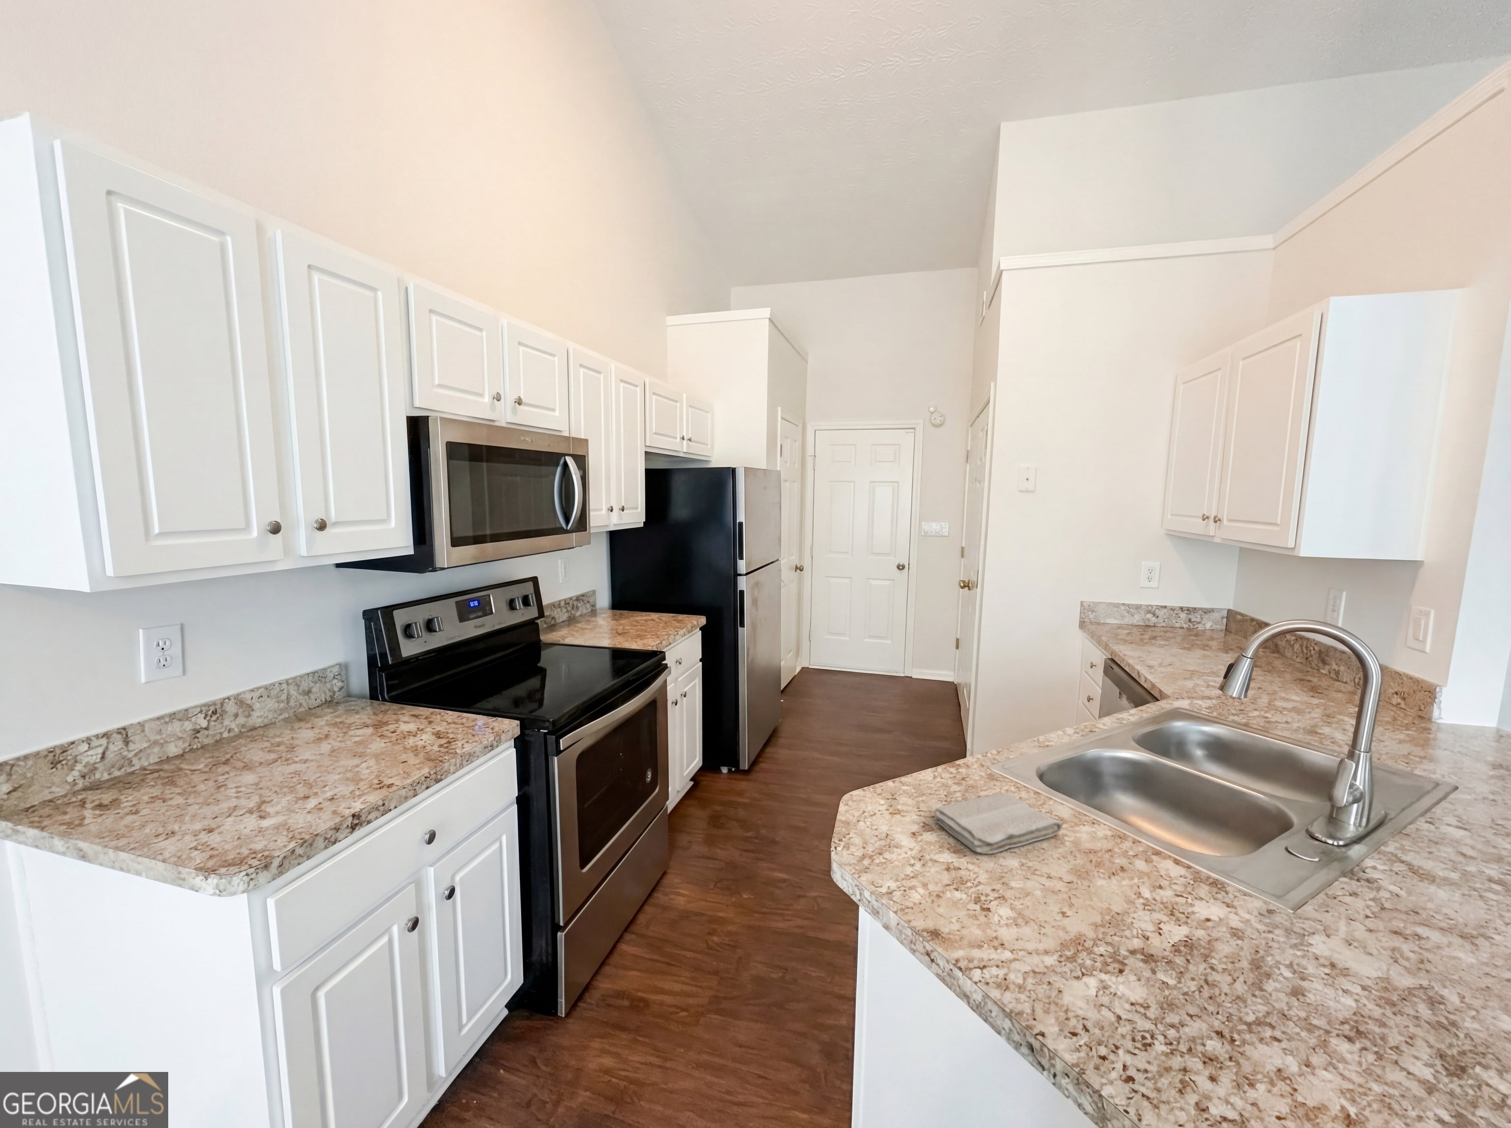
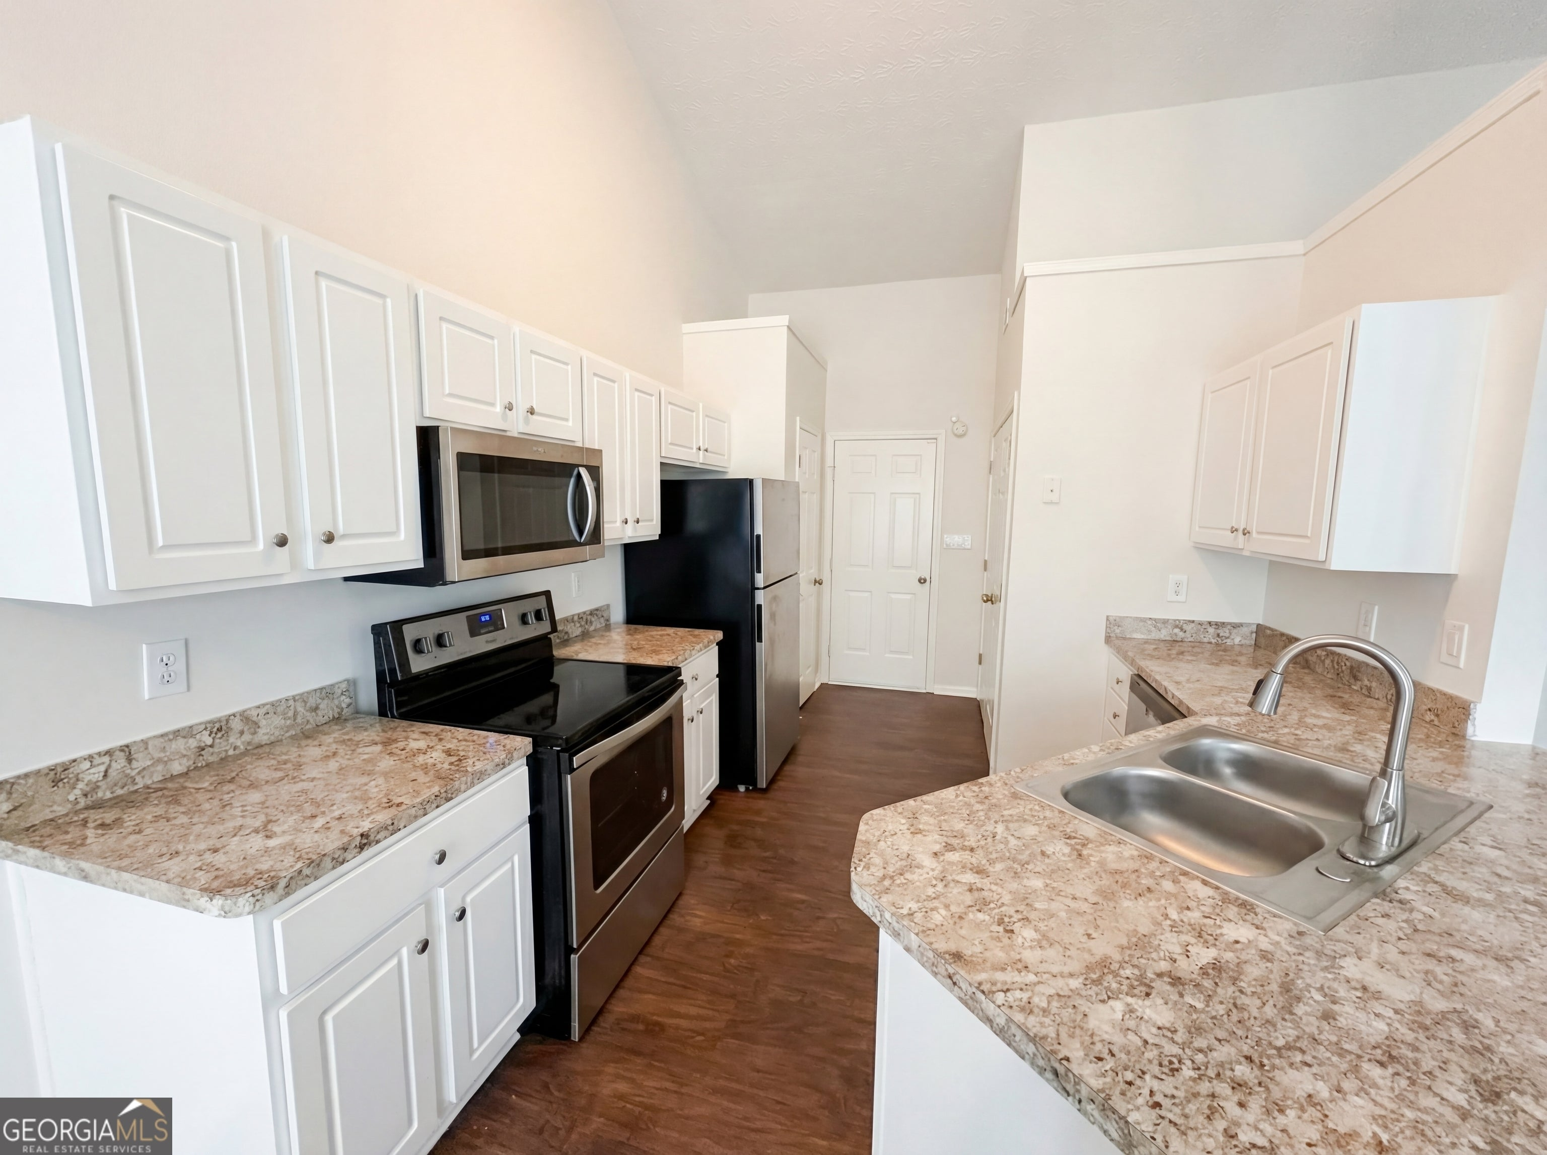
- washcloth [934,793,1062,854]
